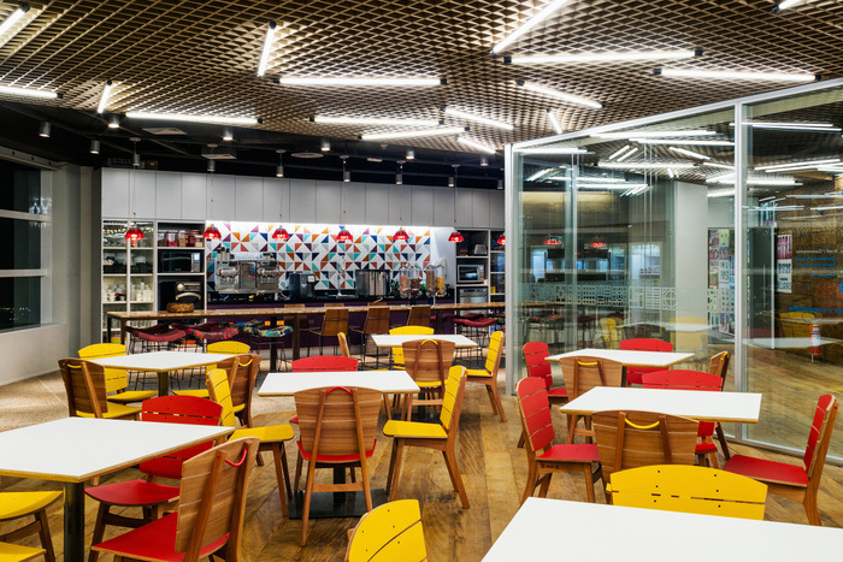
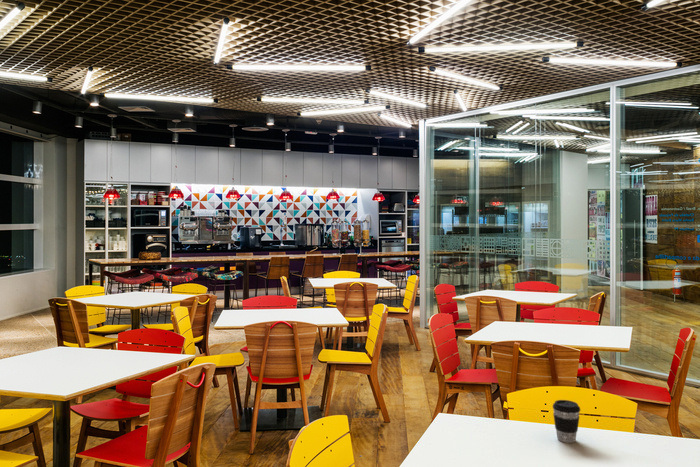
+ coffee cup [552,399,581,444]
